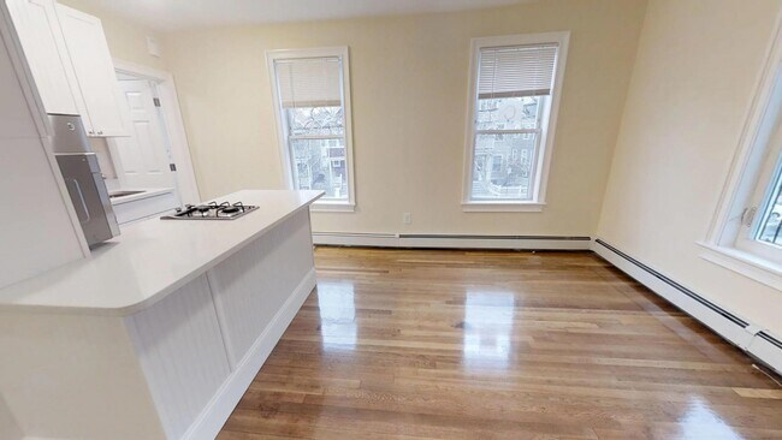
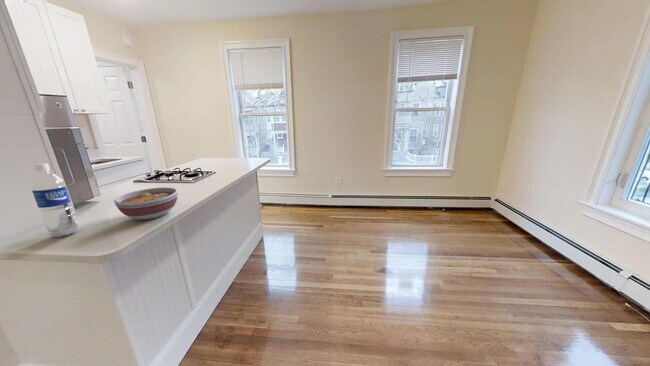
+ water bottle [30,162,79,238]
+ bowl [113,187,179,221]
